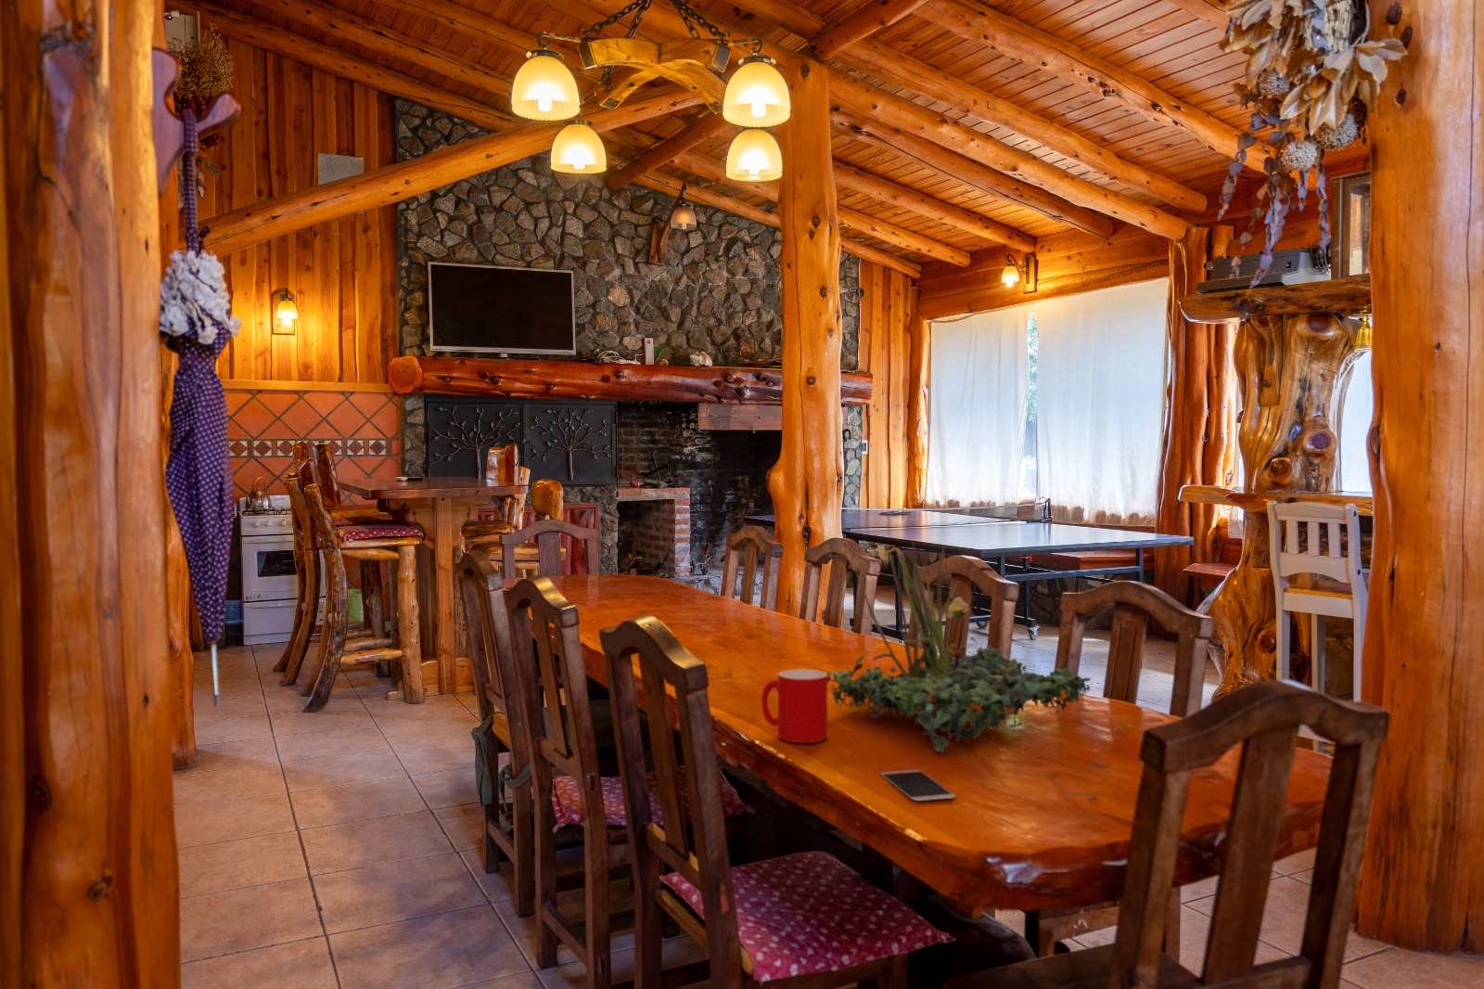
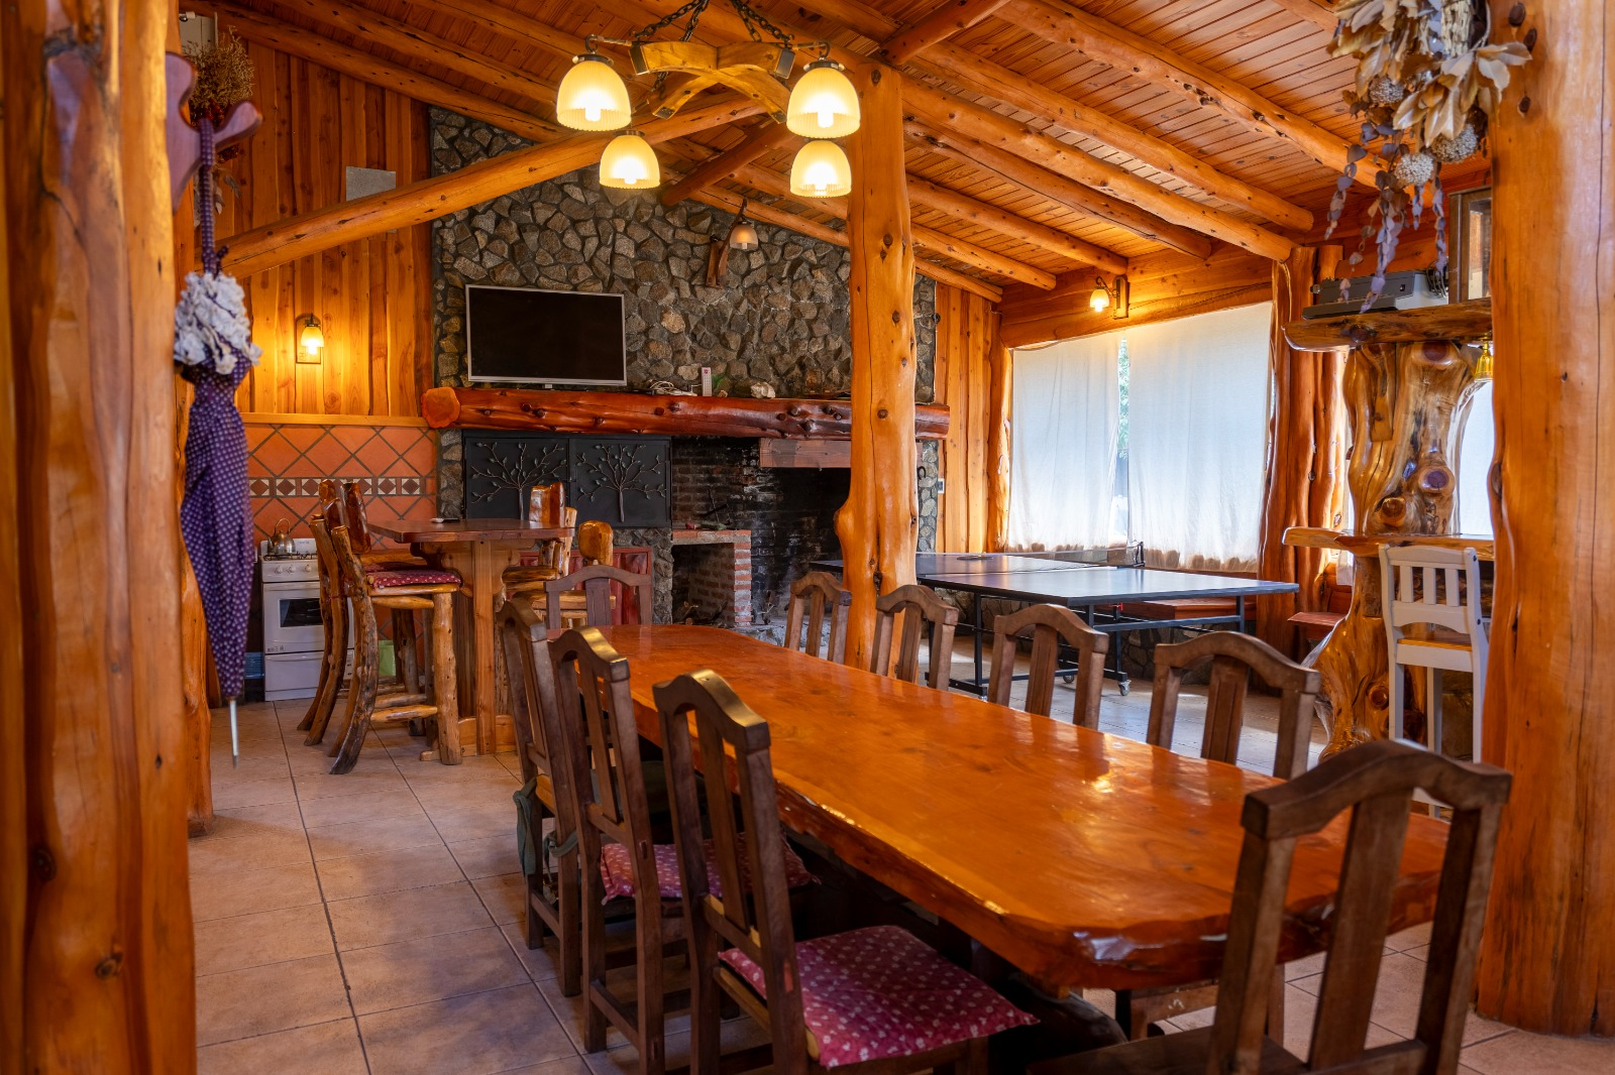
- plant [826,539,1095,754]
- smartphone [880,769,957,801]
- cup [760,668,829,744]
